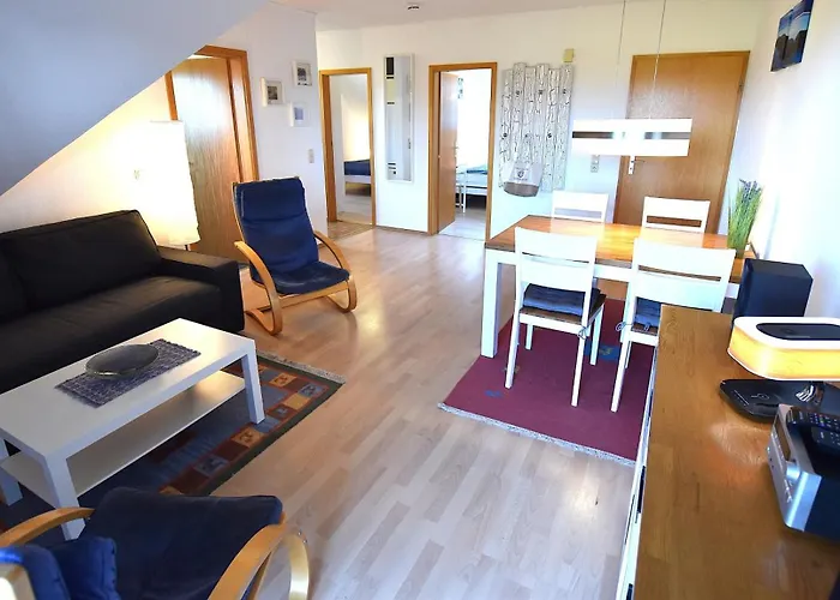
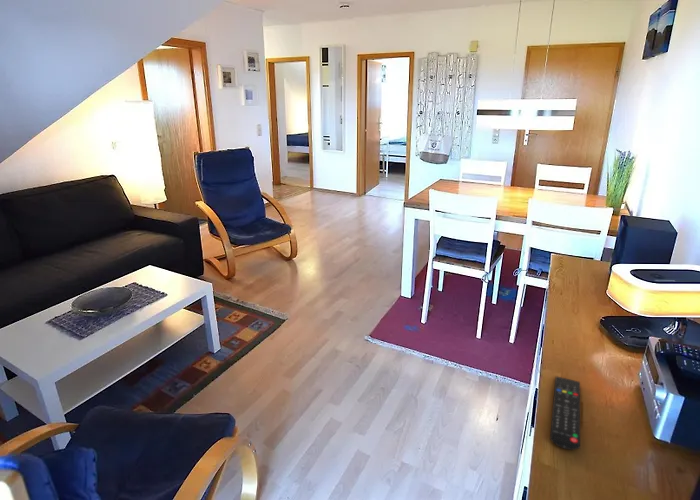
+ remote control [549,375,581,451]
